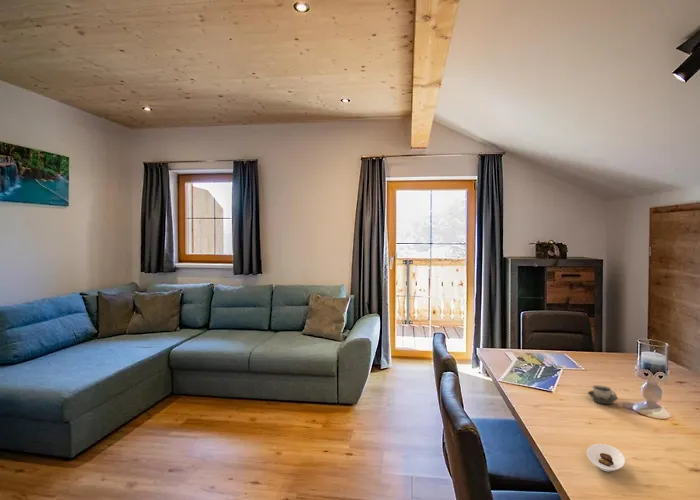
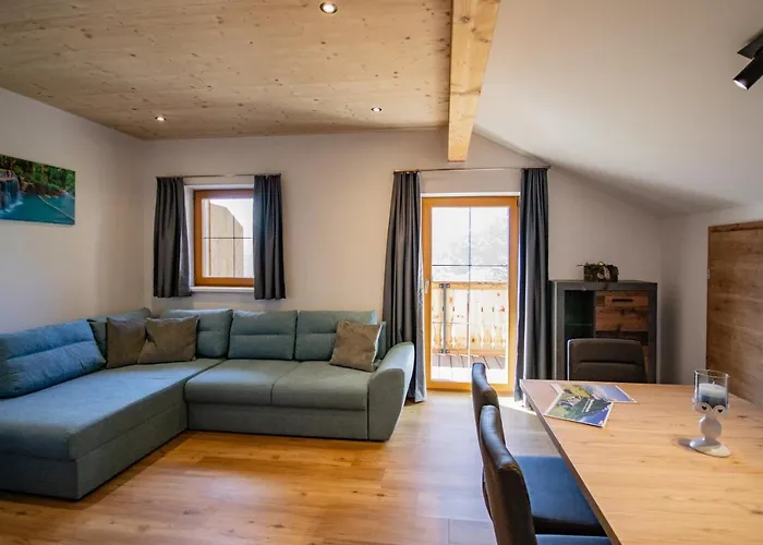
- cup [587,384,619,405]
- saucer [586,443,626,473]
